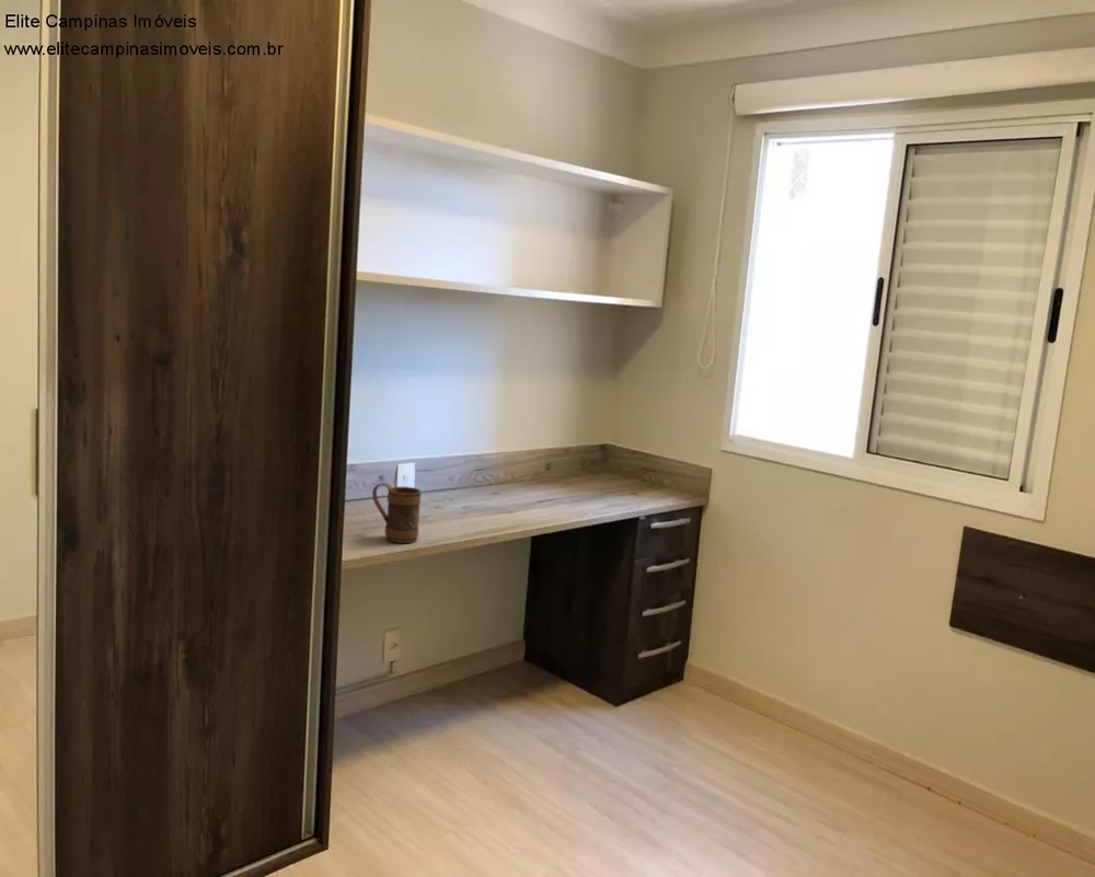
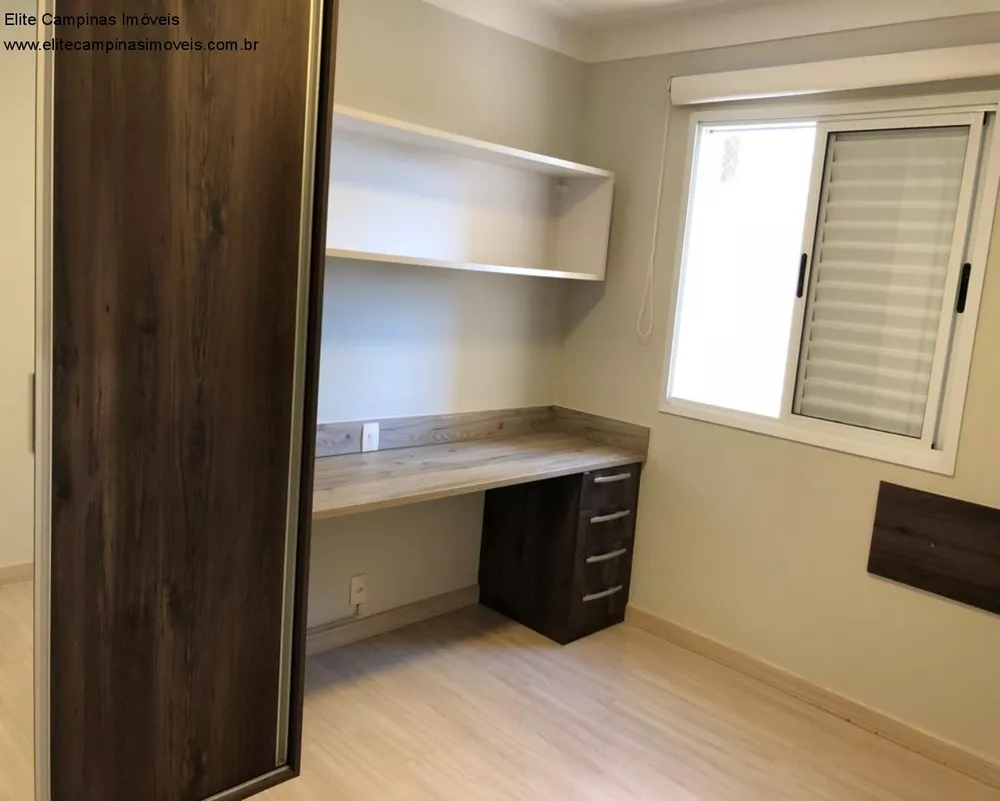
- mug [371,482,422,544]
